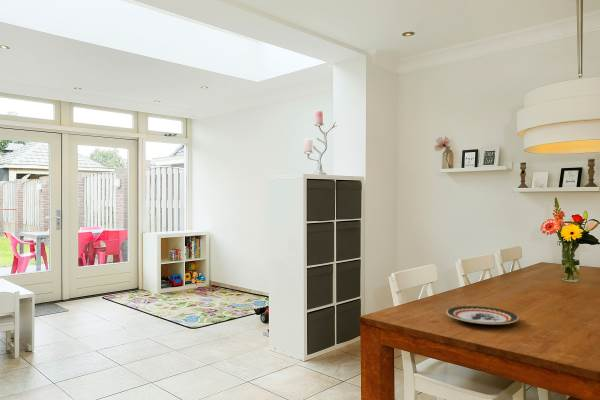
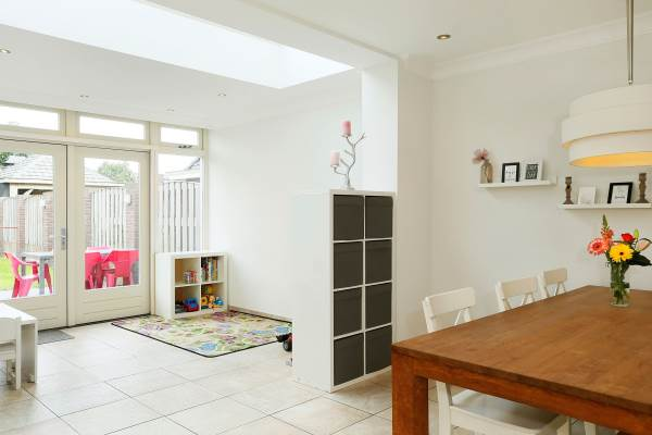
- plate [445,305,520,325]
